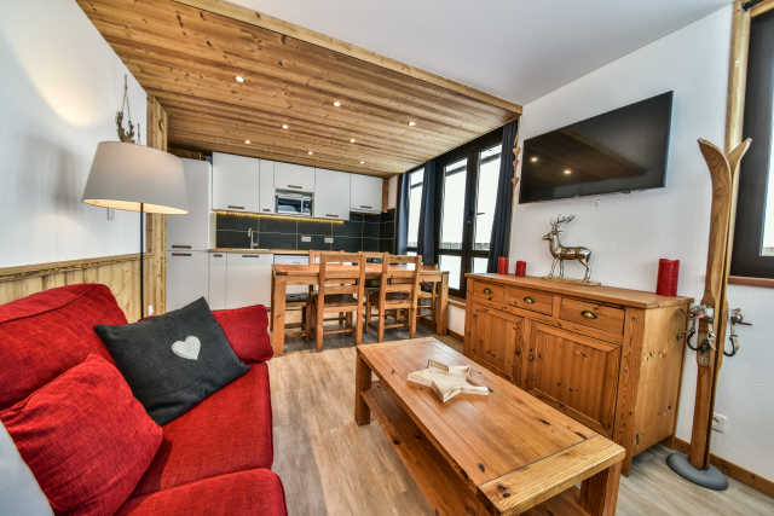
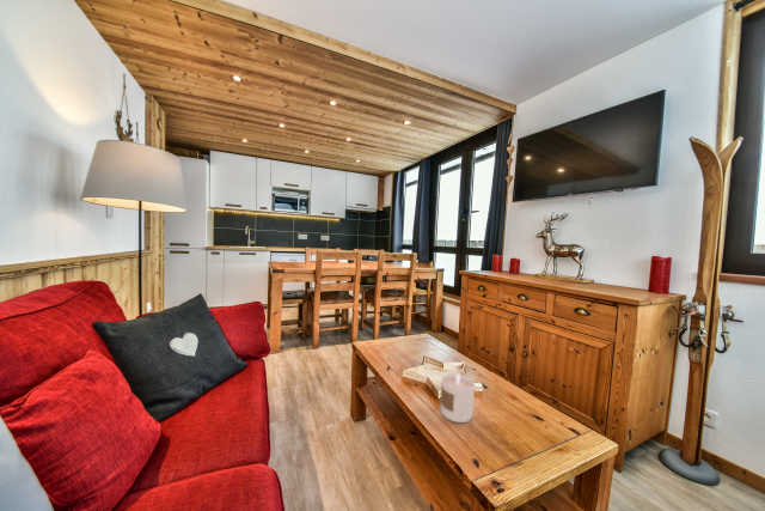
+ candle [440,372,476,424]
